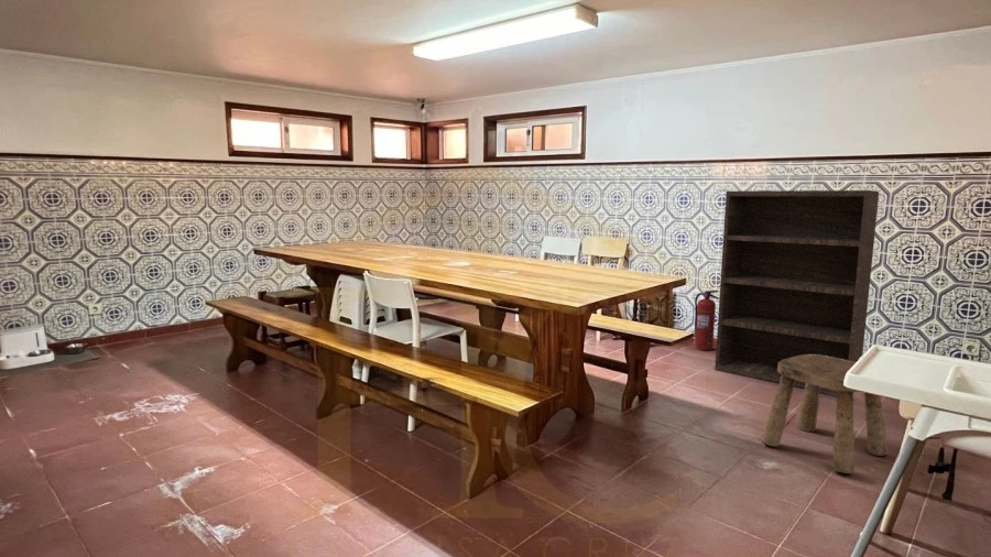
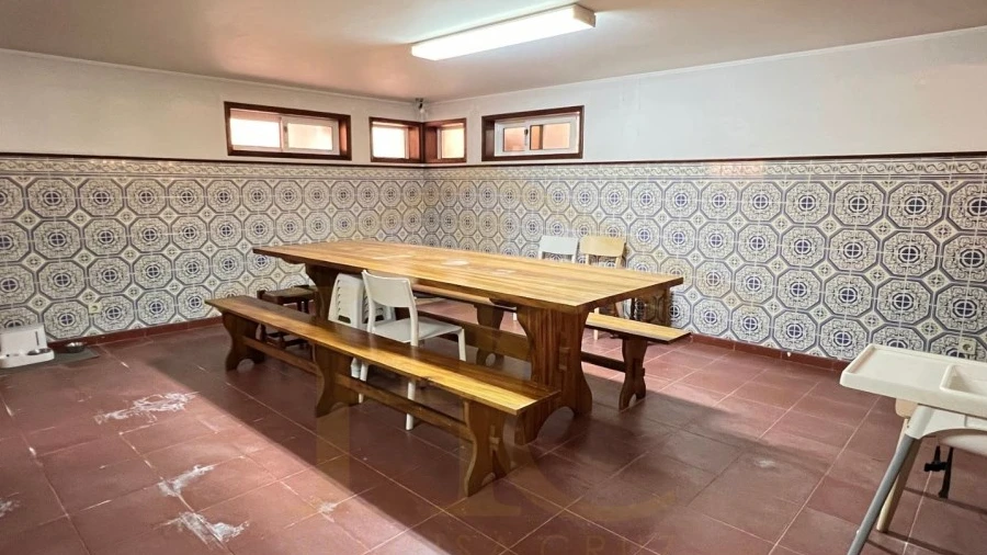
- fire extinguisher [693,290,719,351]
- bookshelf [714,189,880,395]
- stool [761,354,890,474]
